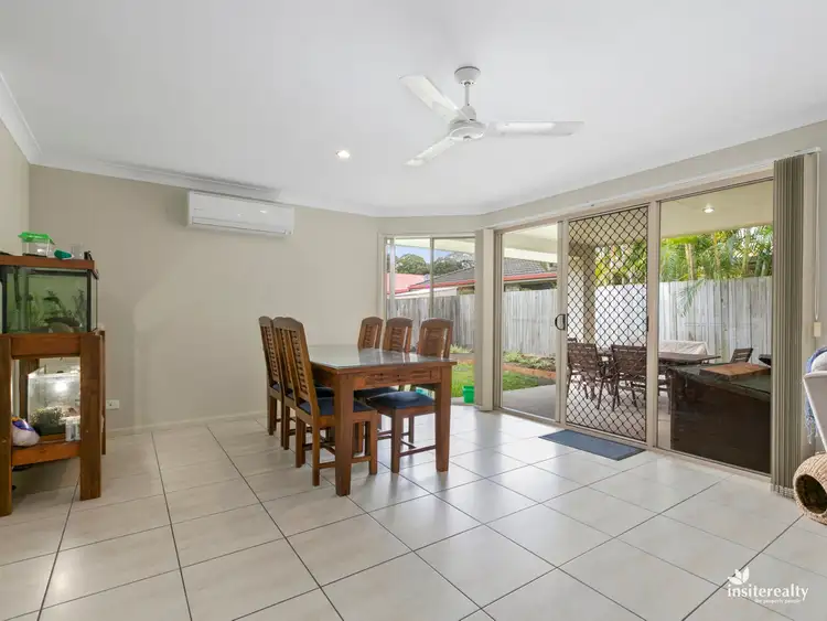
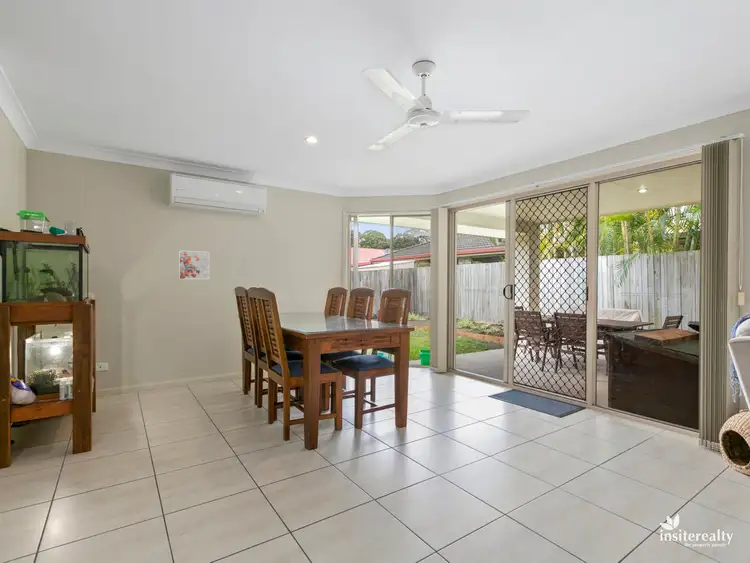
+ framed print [178,250,210,280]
